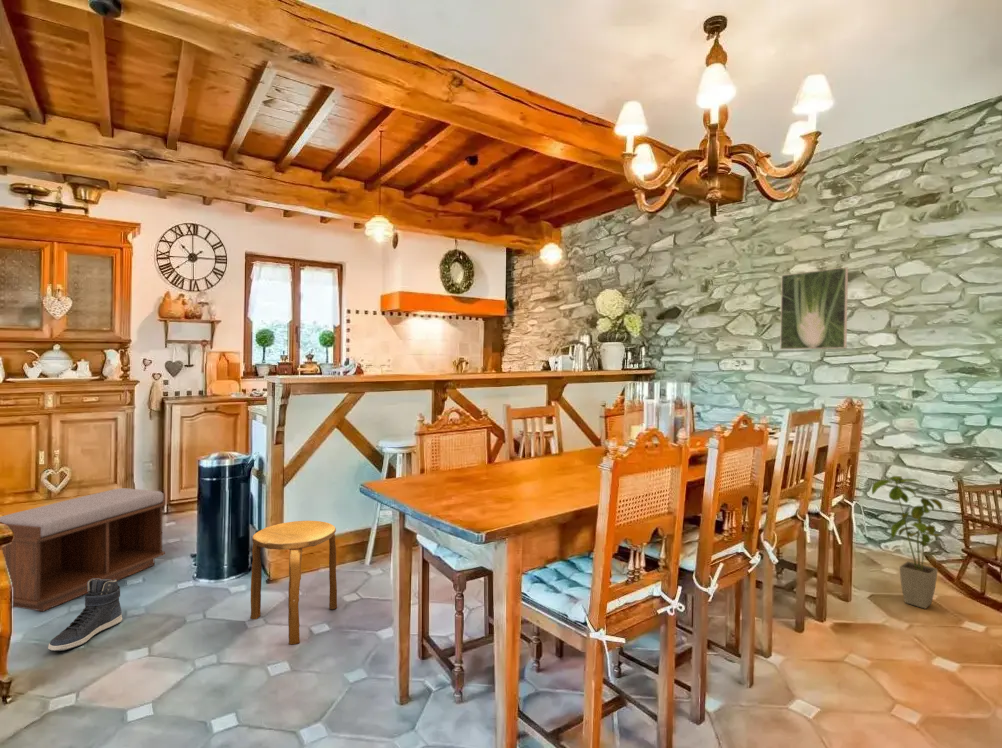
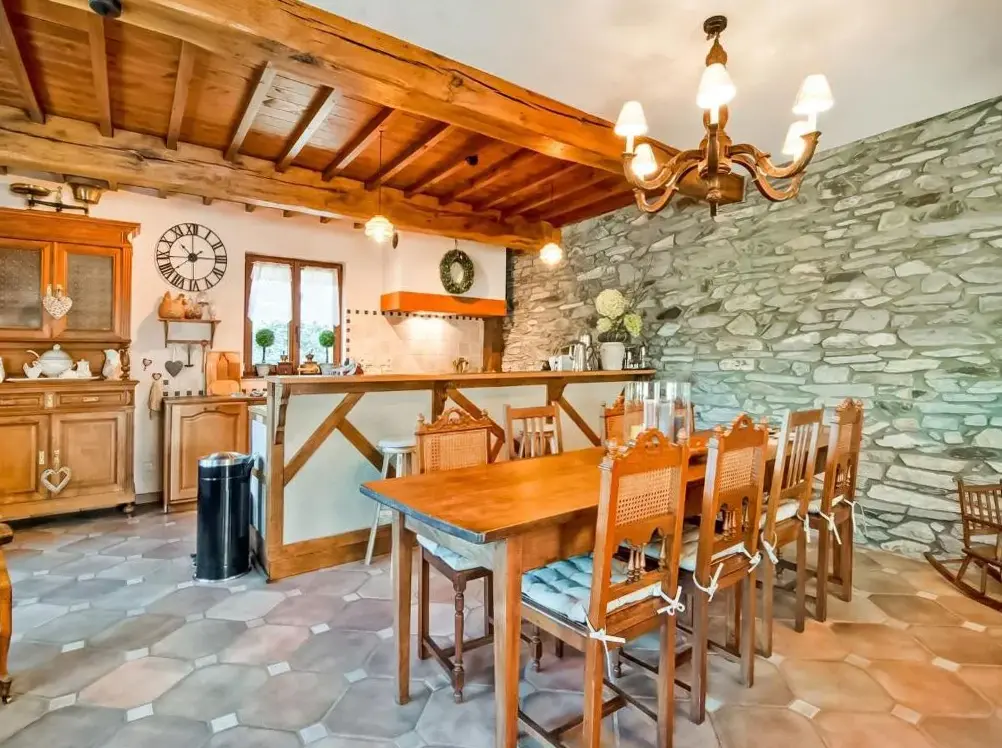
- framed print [779,266,849,350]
- house plant [871,475,944,610]
- sneaker [47,579,123,652]
- stool [249,520,338,645]
- bench [0,487,166,612]
